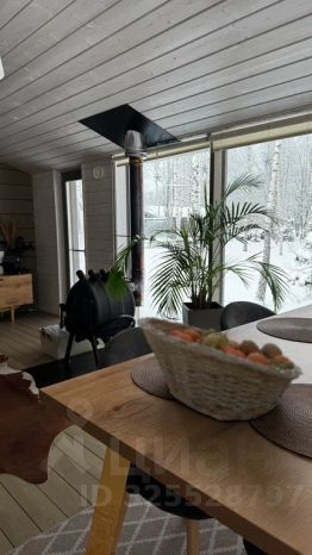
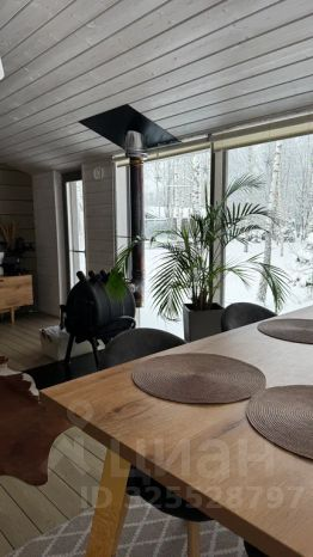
- fruit basket [136,316,305,422]
